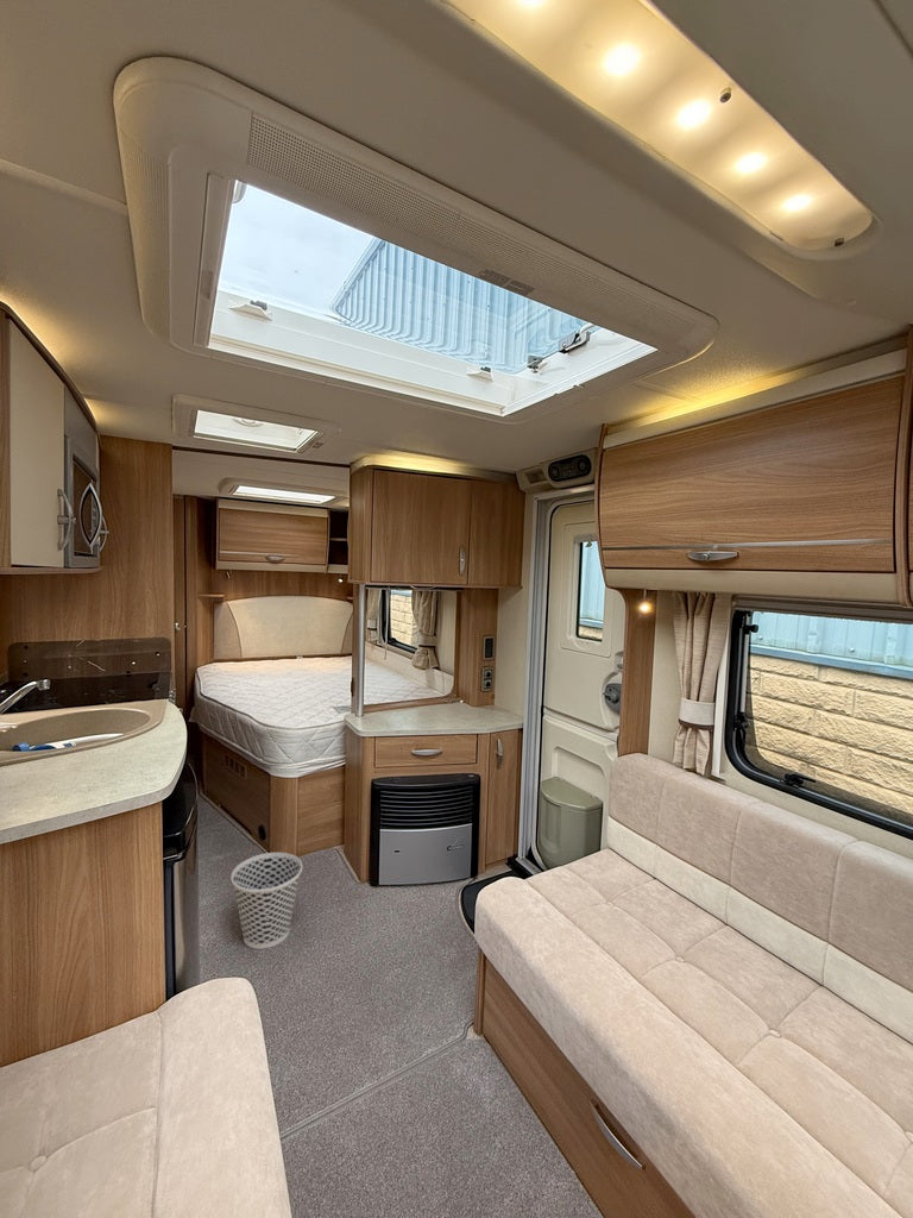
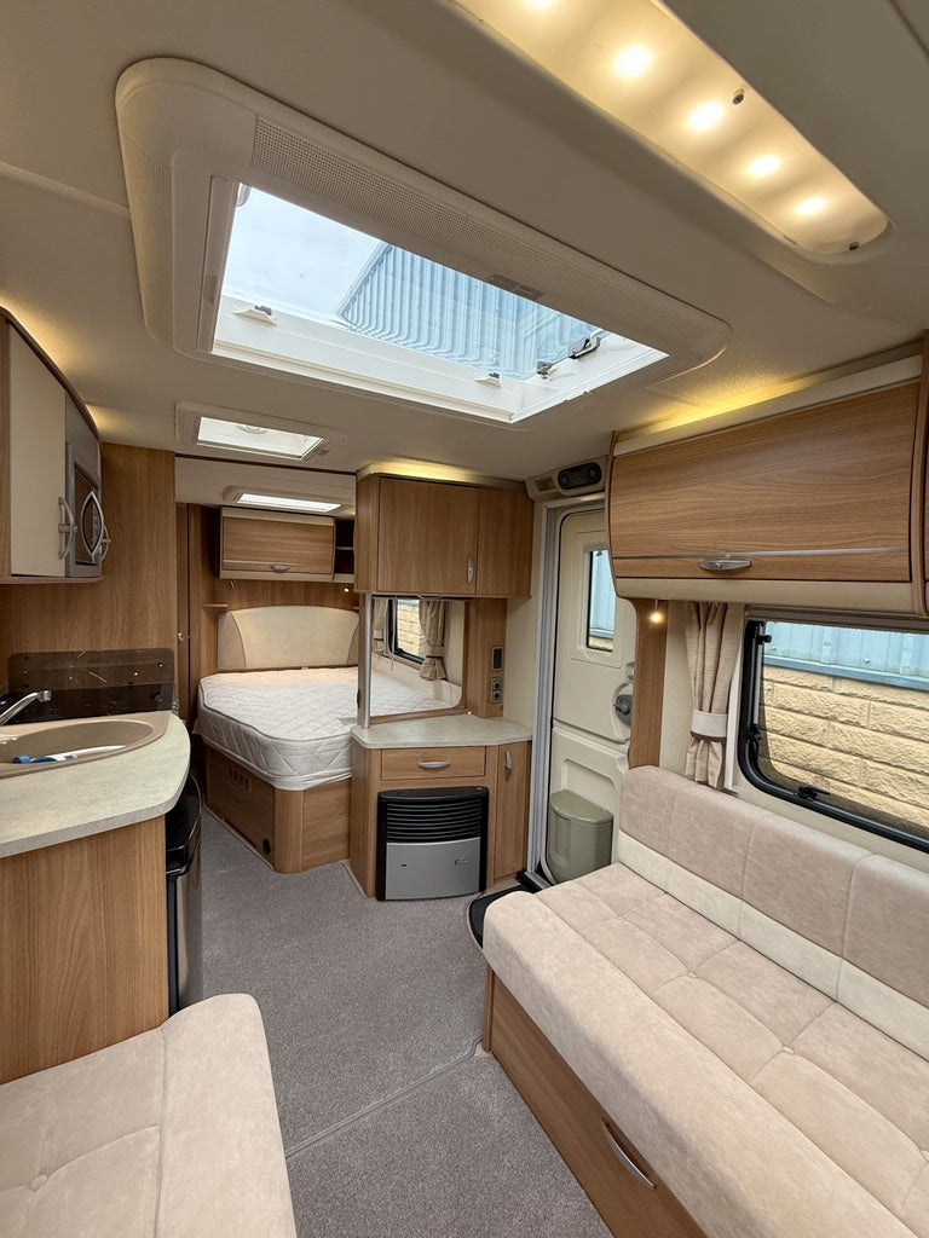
- wastebasket [231,852,303,950]
